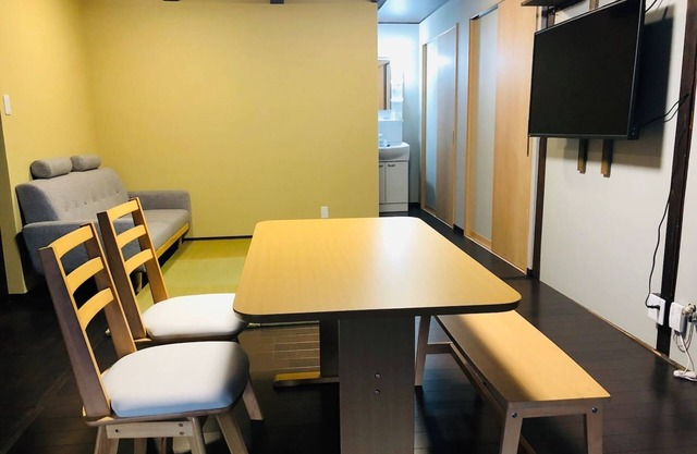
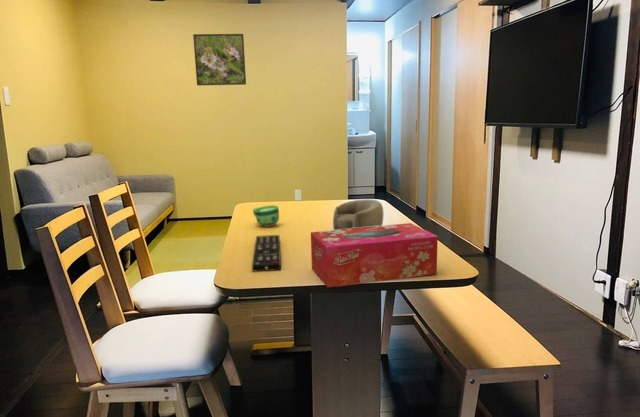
+ decorative bowl [332,198,384,230]
+ cup [252,204,280,227]
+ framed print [192,33,247,87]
+ tissue box [310,222,439,289]
+ remote control [251,234,282,273]
